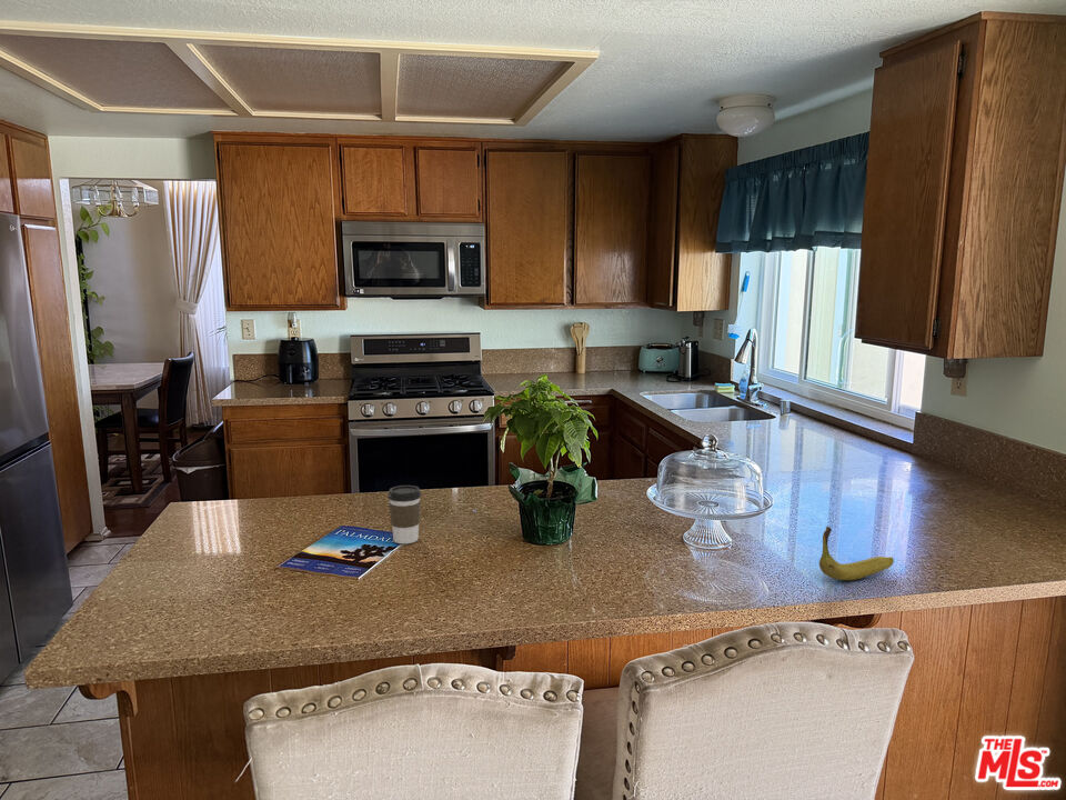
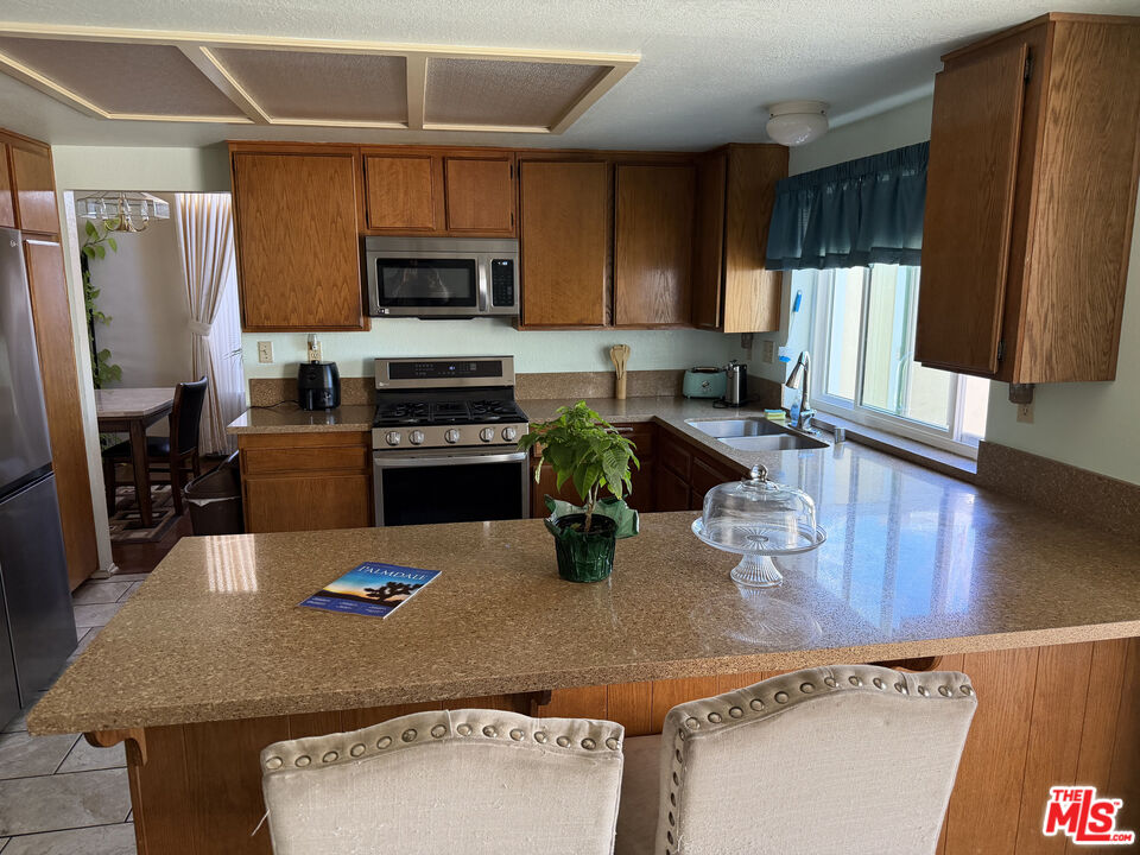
- coffee cup [386,484,422,544]
- banana [818,526,895,581]
